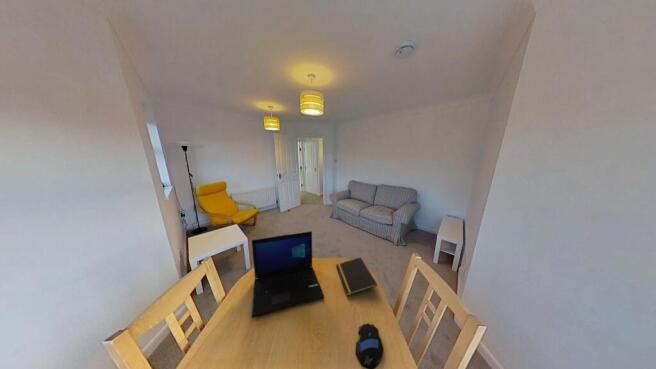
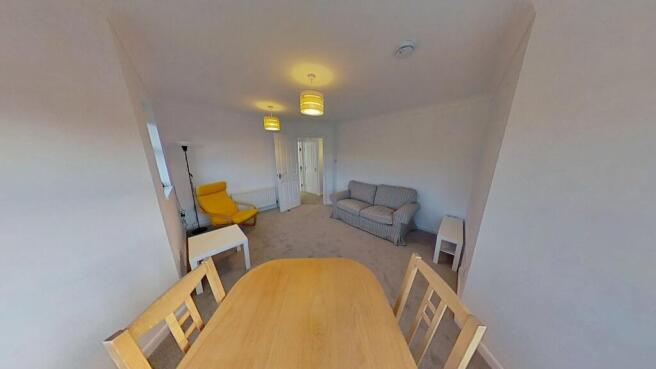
- computer mouse [355,322,384,369]
- notepad [335,256,378,297]
- laptop [251,230,325,319]
